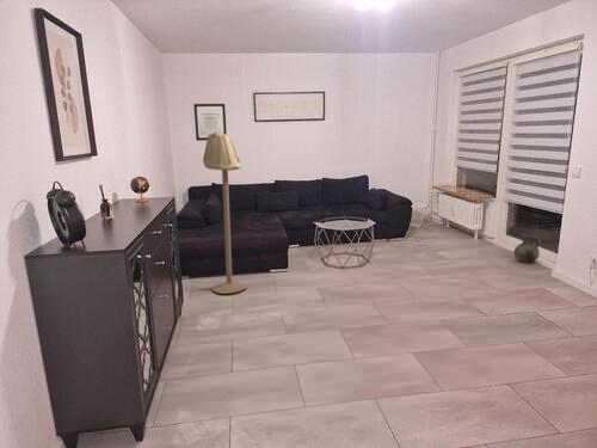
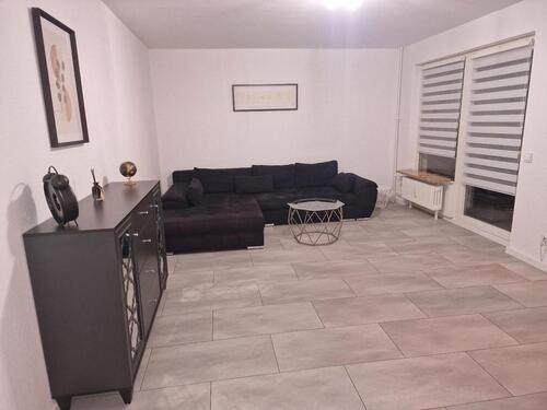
- floor lamp [202,131,248,295]
- wall art [192,103,228,142]
- ceramic jug [513,233,541,264]
